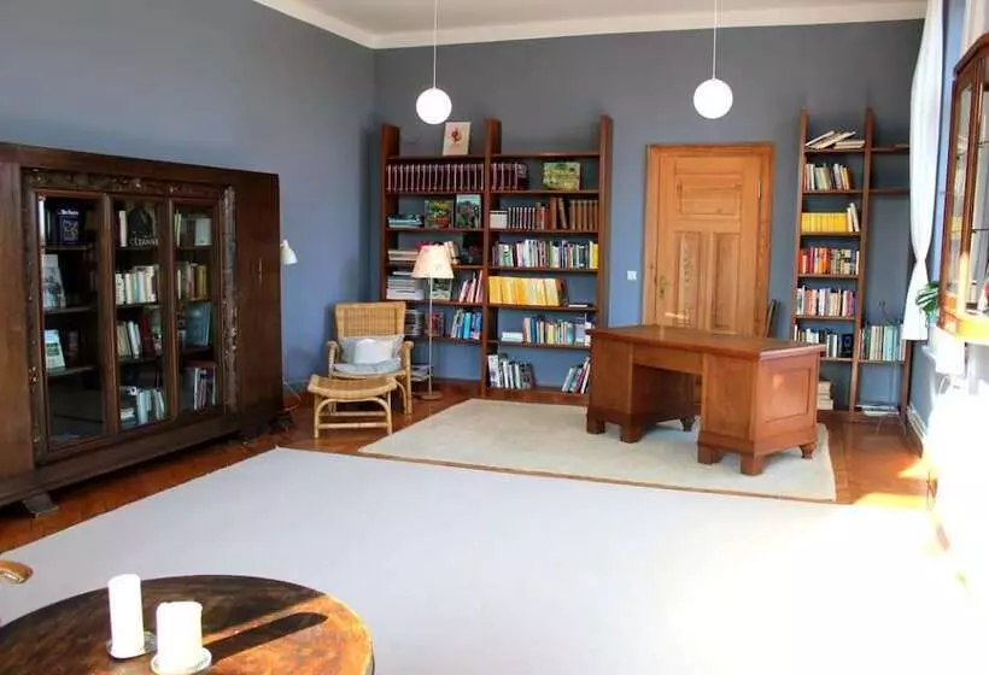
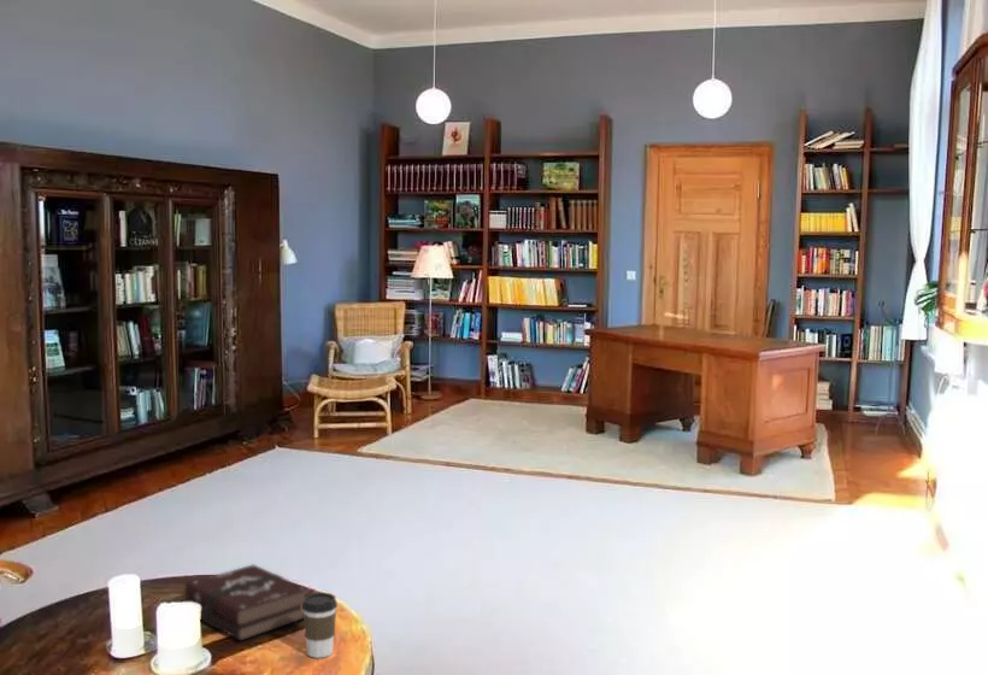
+ hardback book [180,563,308,641]
+ coffee cup [302,592,339,659]
